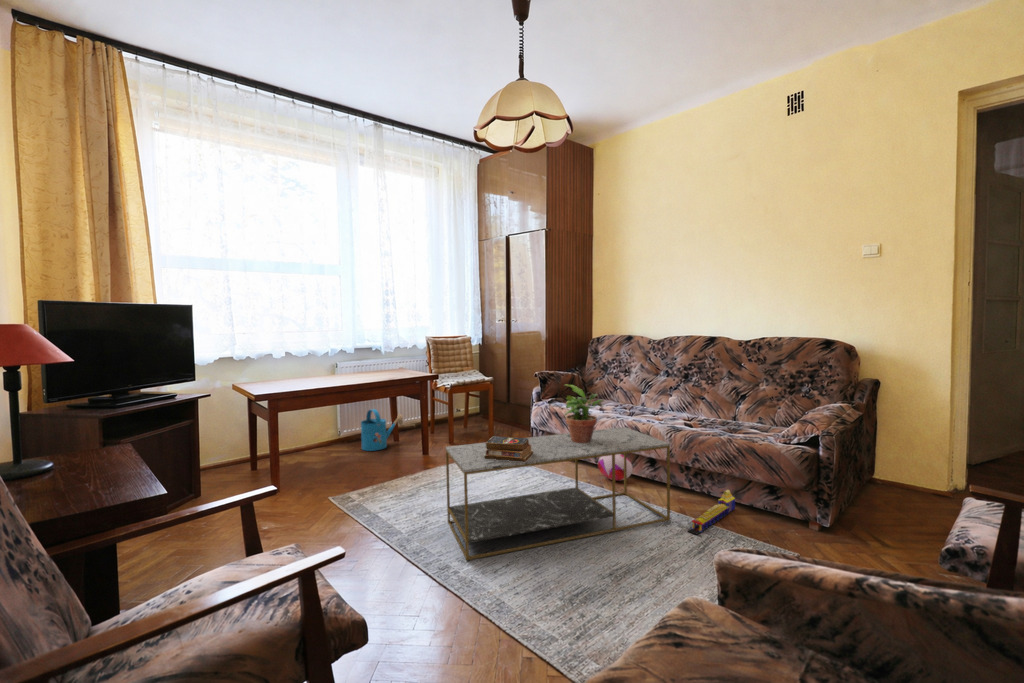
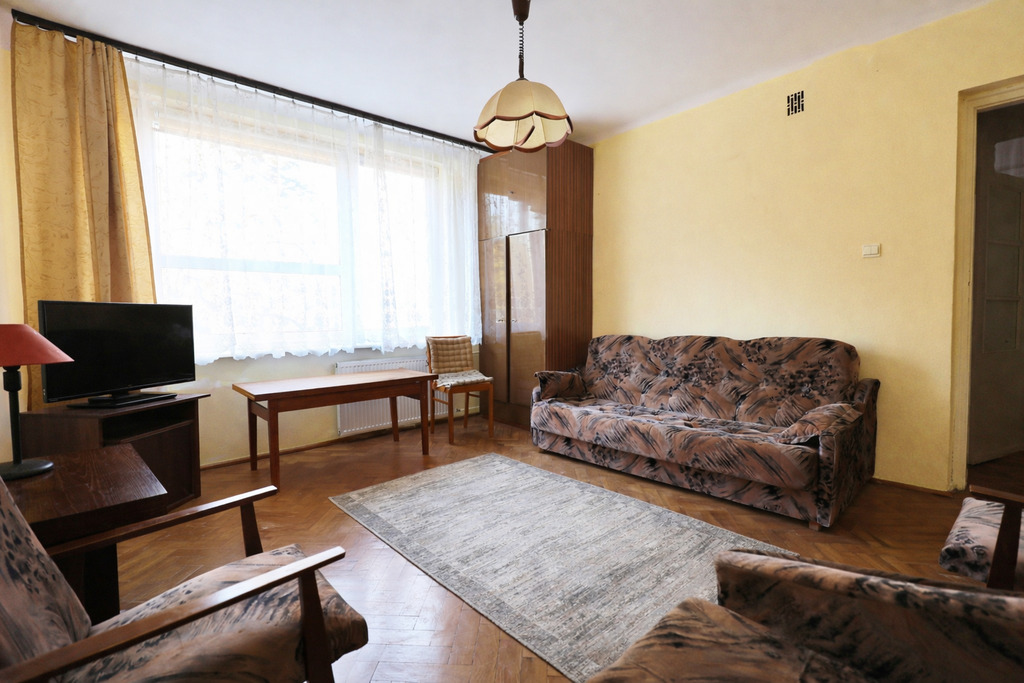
- plush toy [597,454,633,482]
- potted plant [562,384,605,443]
- architectural model [686,489,736,536]
- watering can [360,408,404,452]
- coffee table [445,426,671,561]
- books [484,435,533,462]
